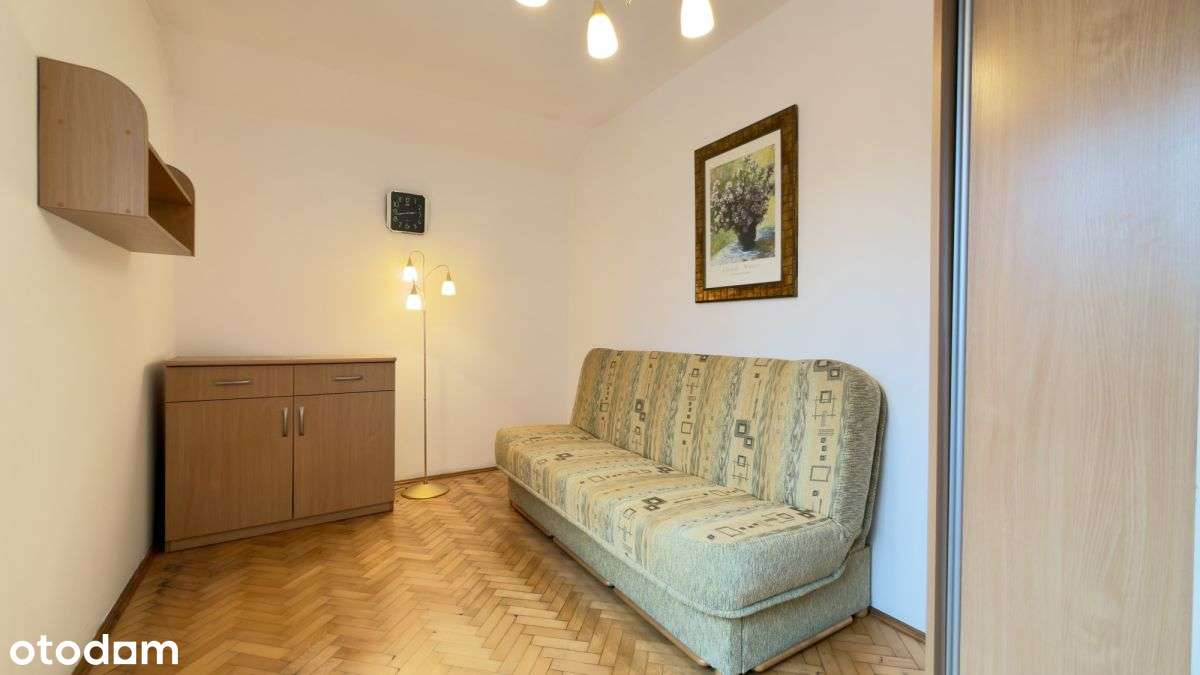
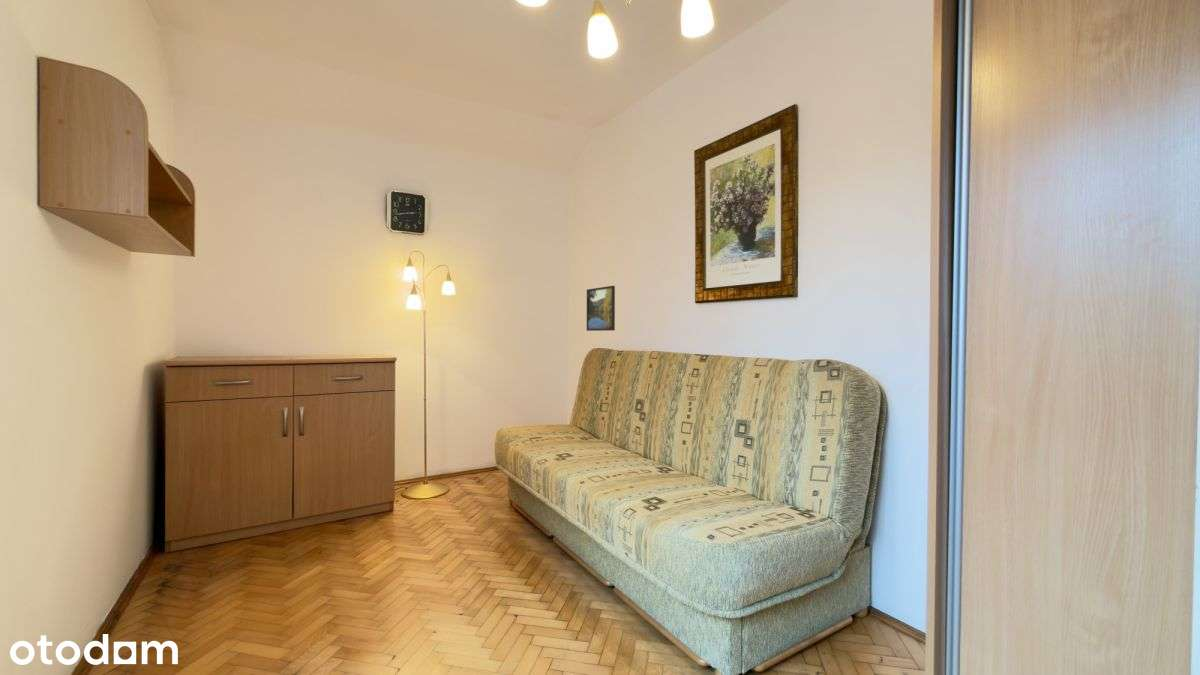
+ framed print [586,285,616,332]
